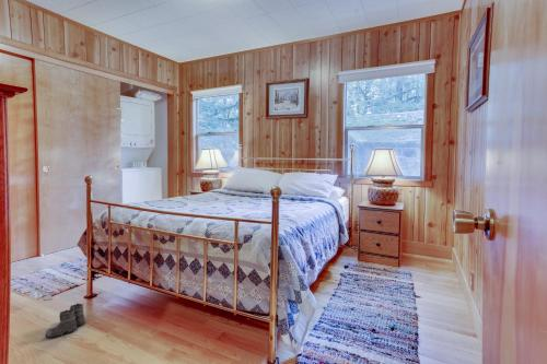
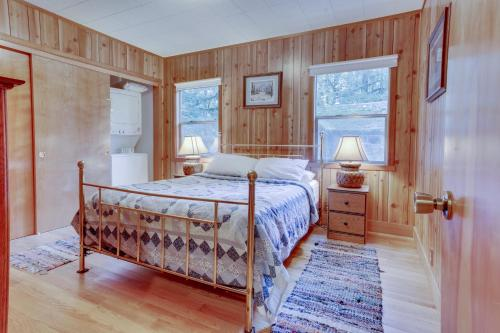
- boots [45,302,86,339]
